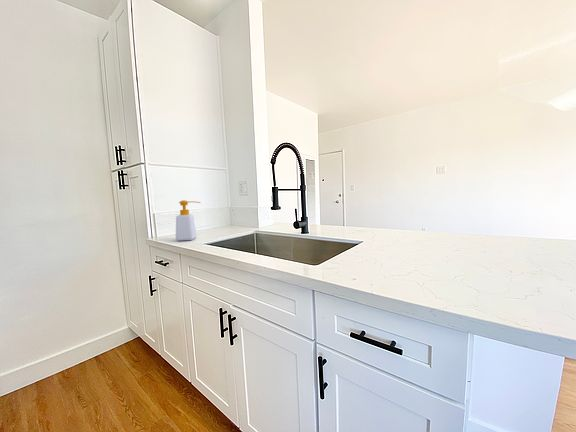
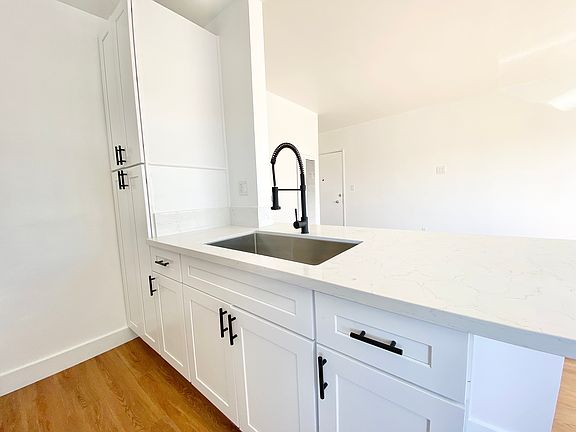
- soap bottle [175,199,202,242]
